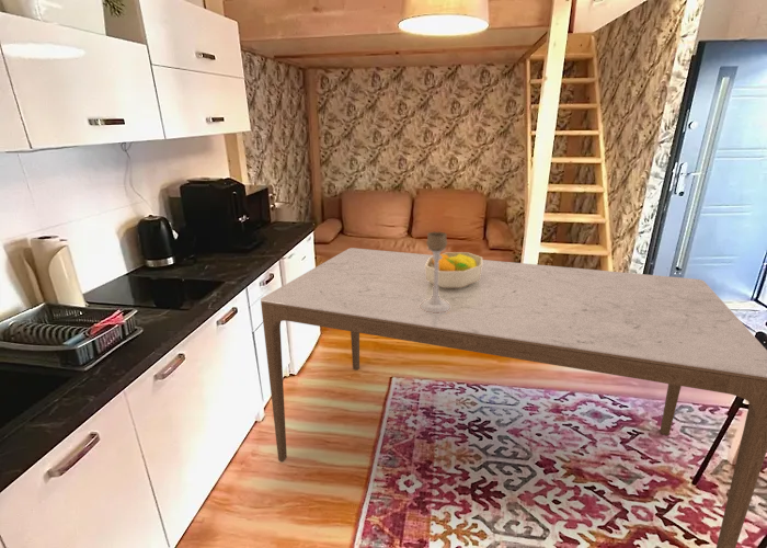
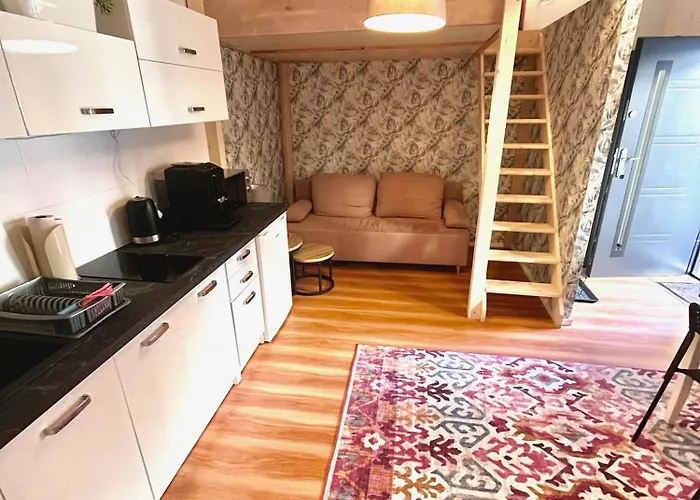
- fruit bowl [425,251,483,288]
- candle holder [420,231,450,313]
- dining table [260,247,767,548]
